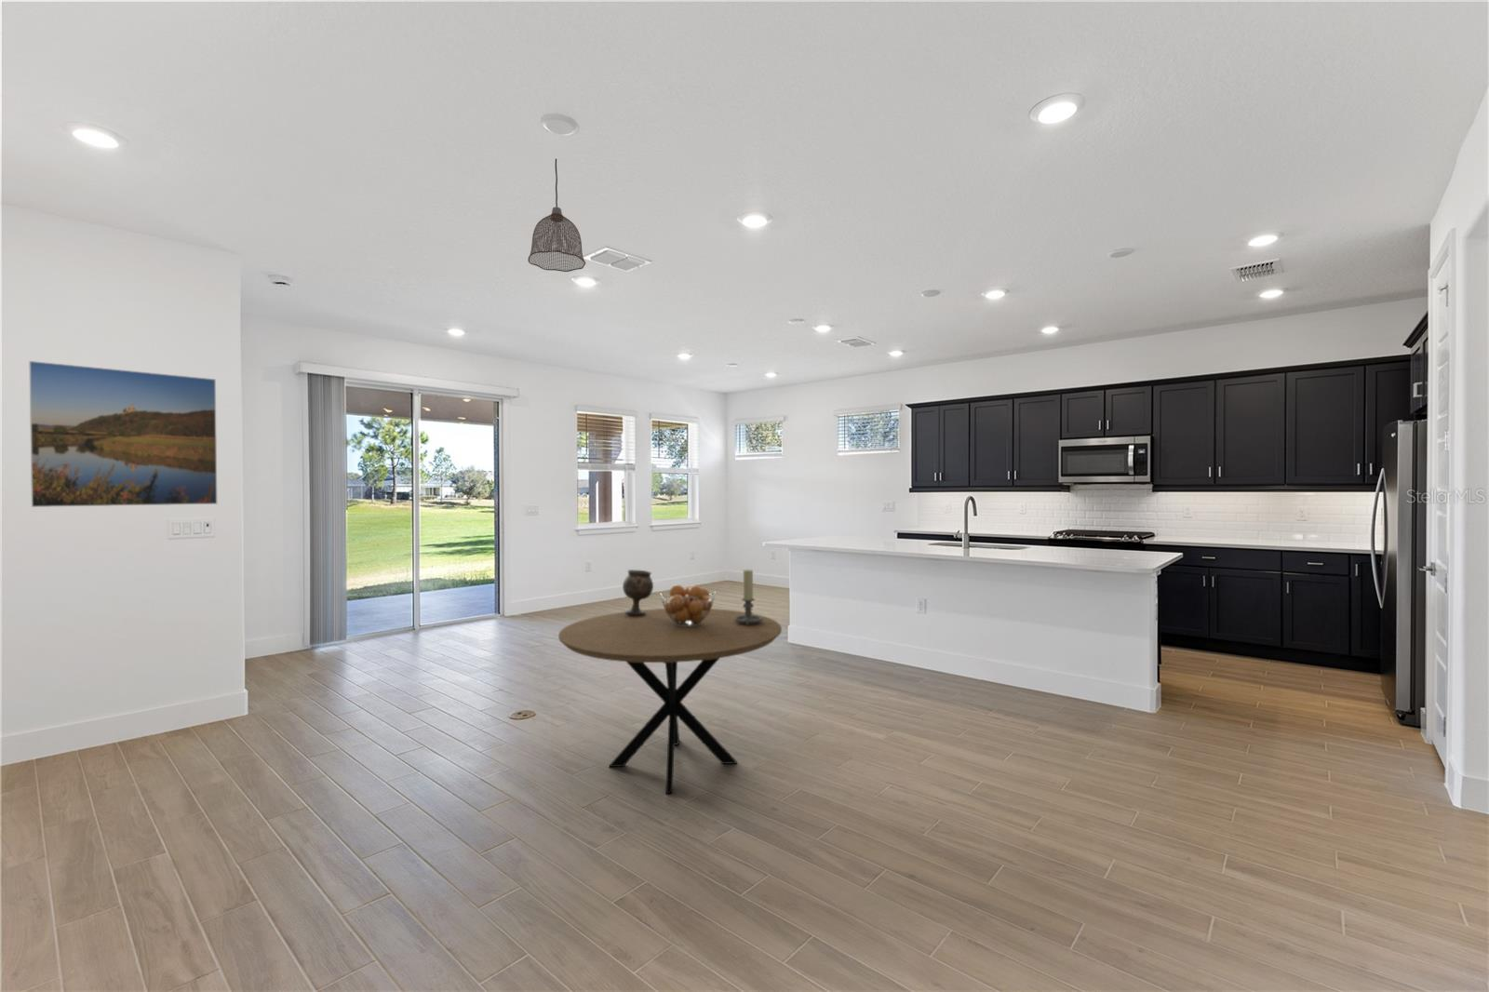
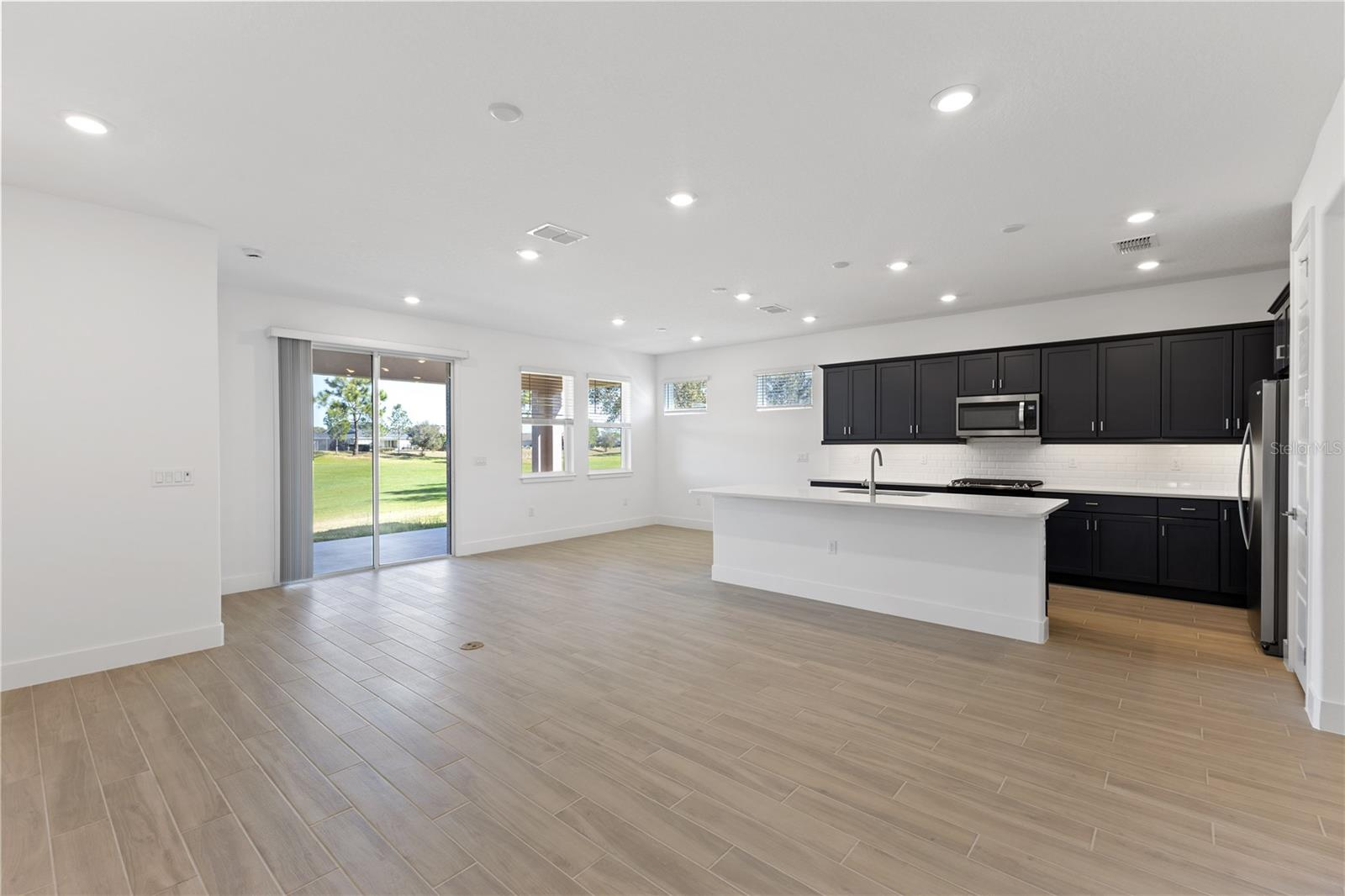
- dining table [558,608,783,795]
- candle holder [734,569,763,627]
- fruit basket [660,583,716,628]
- goblet [622,569,654,616]
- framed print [28,360,218,508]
- pendant lamp [527,157,587,272]
